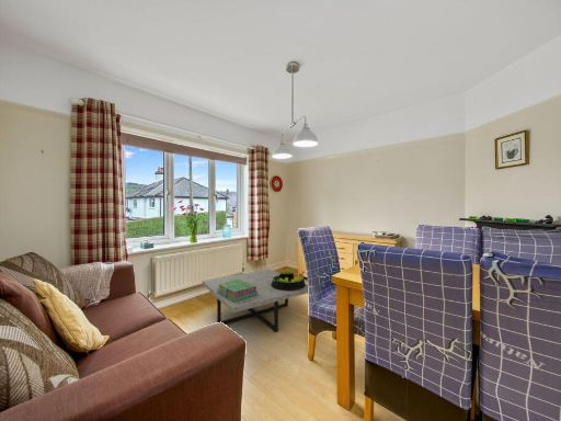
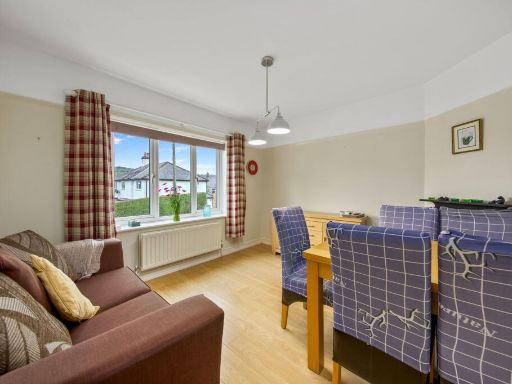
- stack of books [217,280,257,303]
- decorative container [271,266,306,291]
- coffee table [202,269,309,333]
